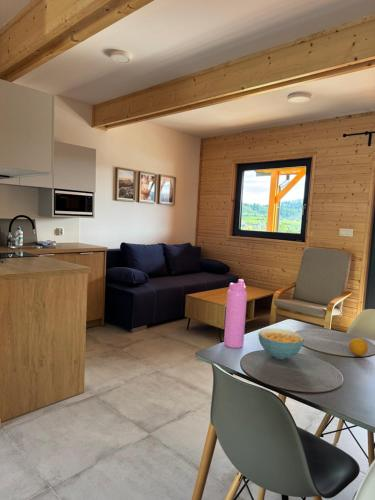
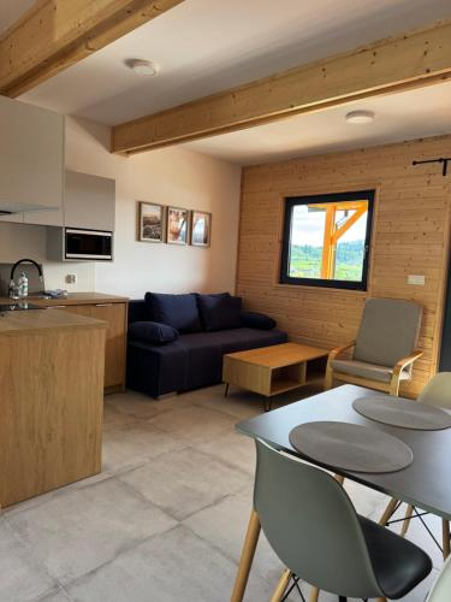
- fruit [348,337,369,357]
- cereal bowl [257,328,305,360]
- water bottle [223,278,248,349]
